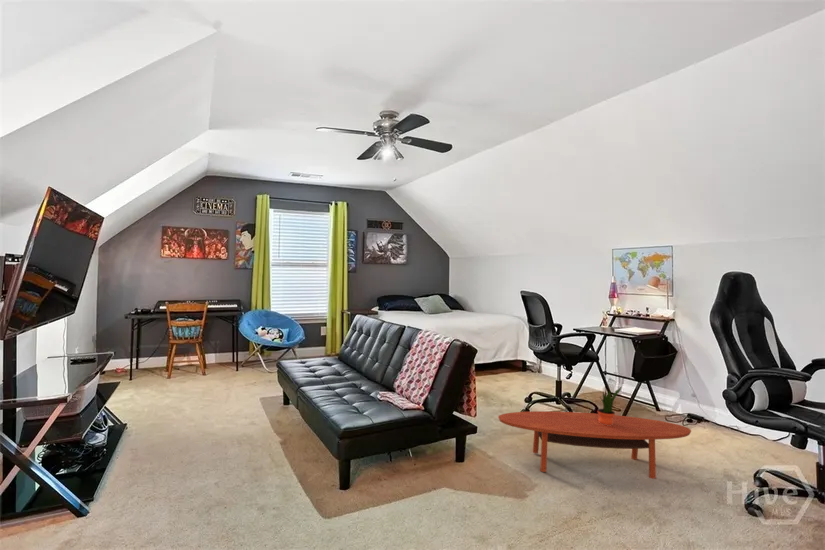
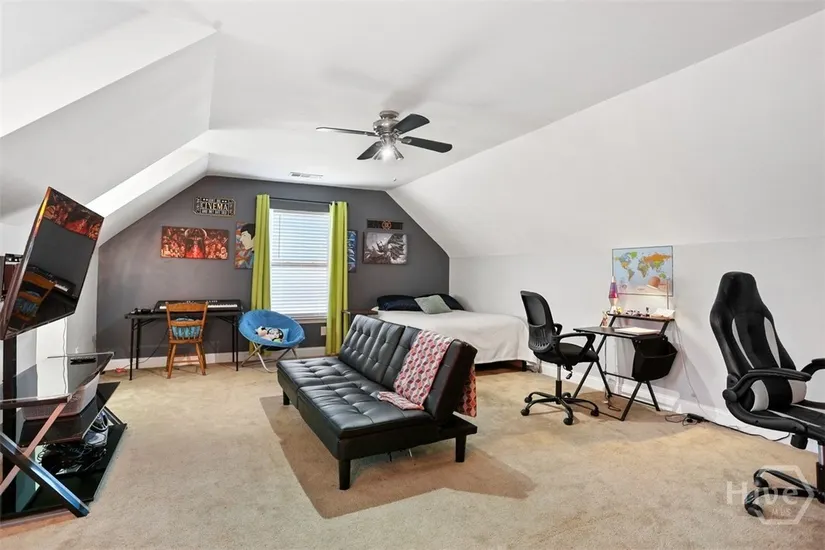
- potted plant [596,385,623,426]
- coffee table [497,410,692,479]
